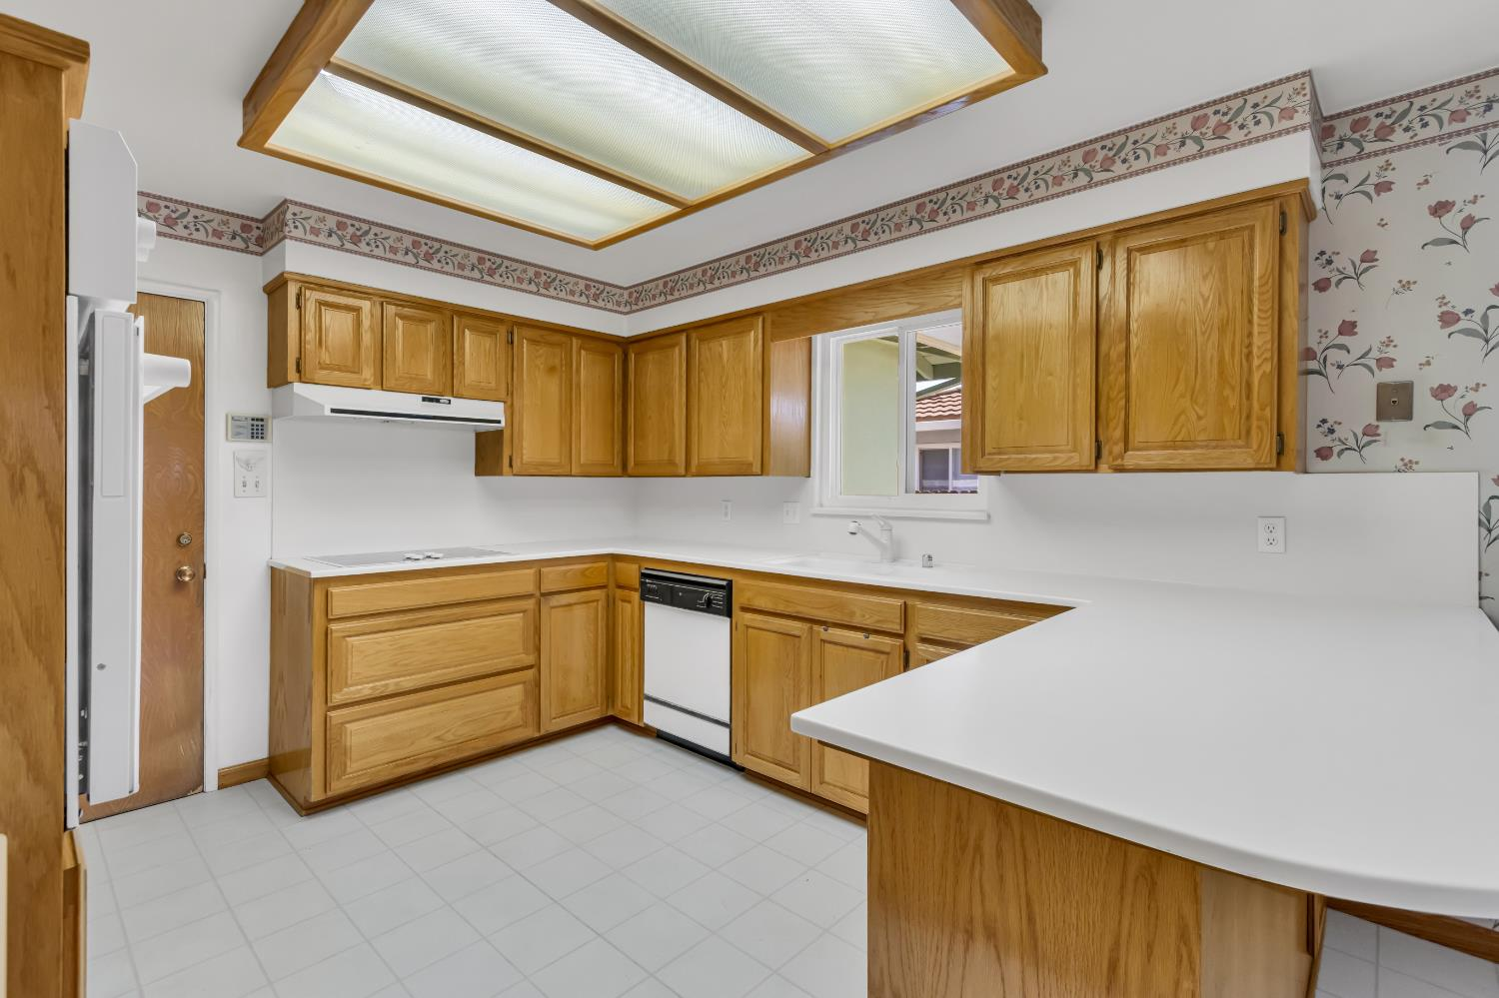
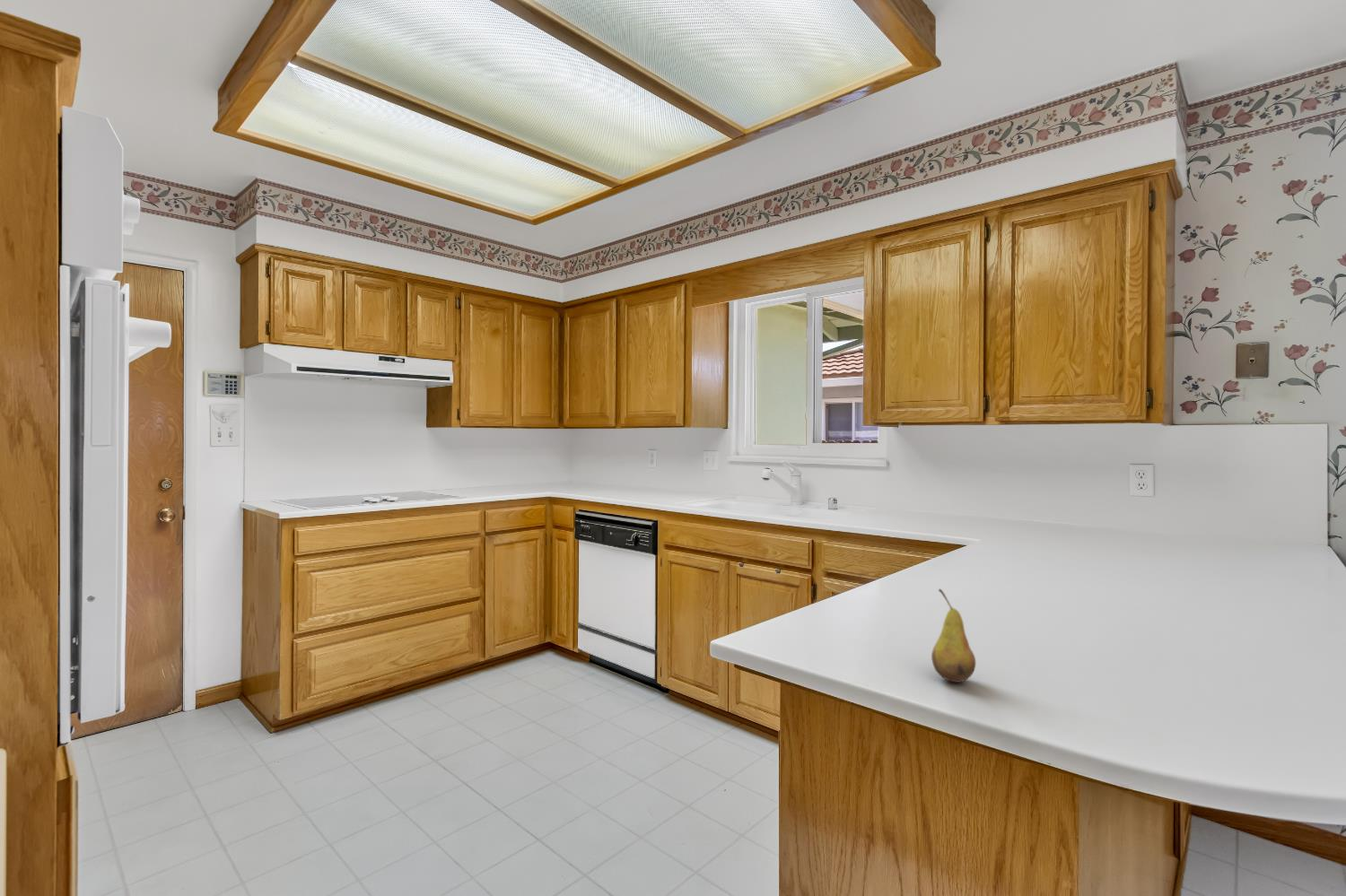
+ fruit [931,588,976,683]
